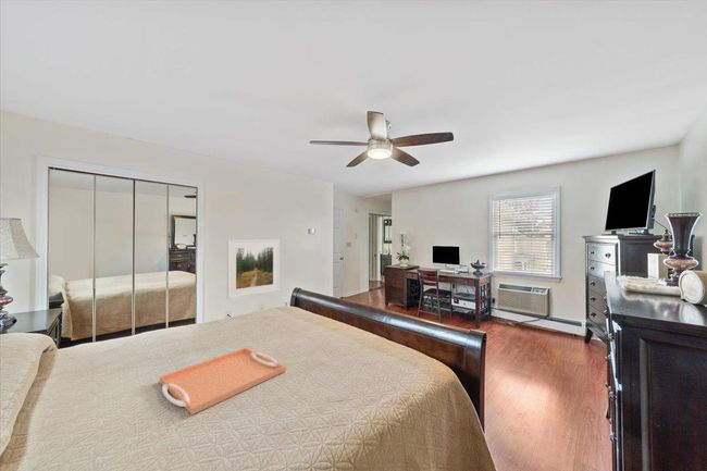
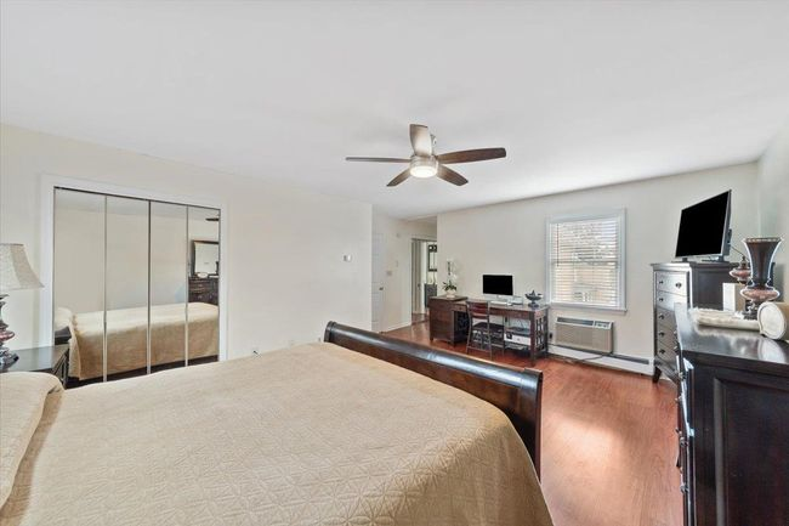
- serving tray [159,347,286,416]
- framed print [226,239,281,300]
